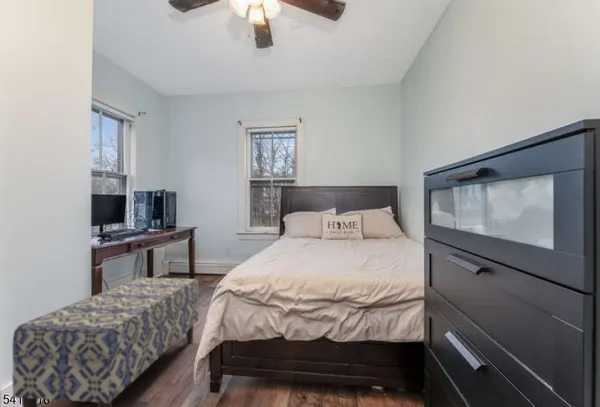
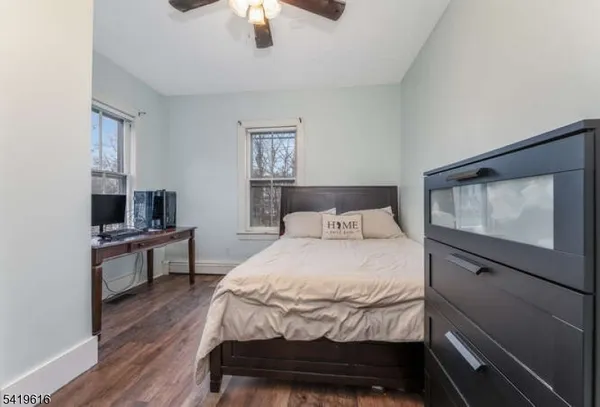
- bench [11,276,200,407]
